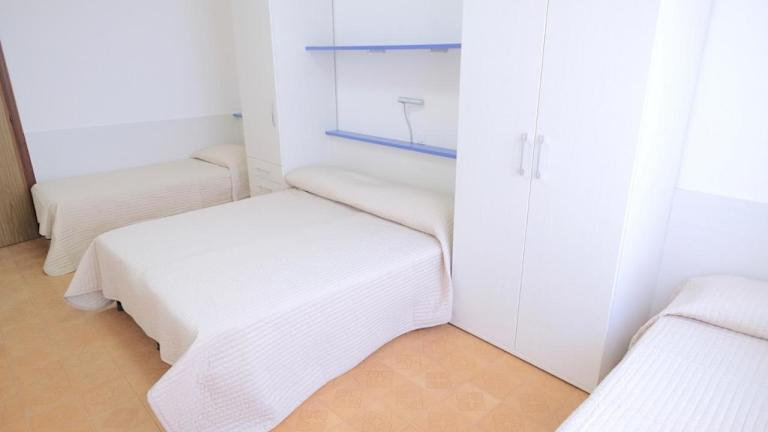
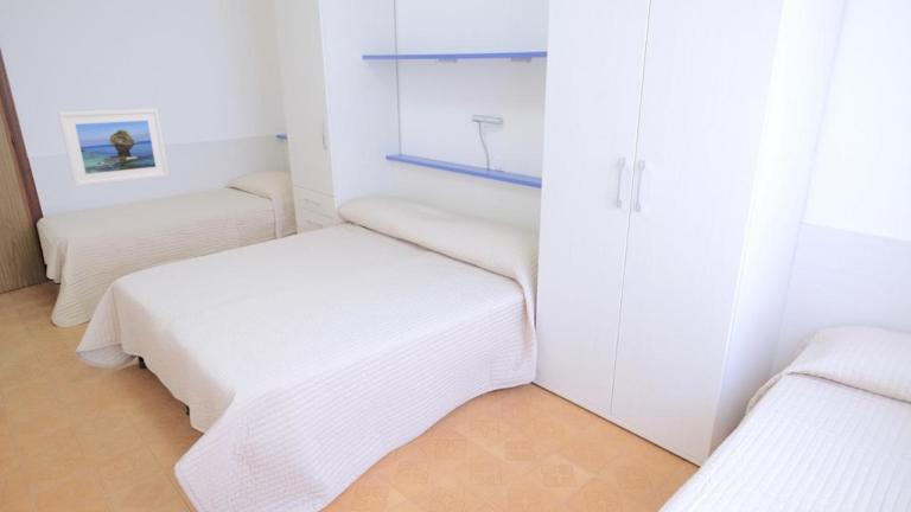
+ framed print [57,108,170,188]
